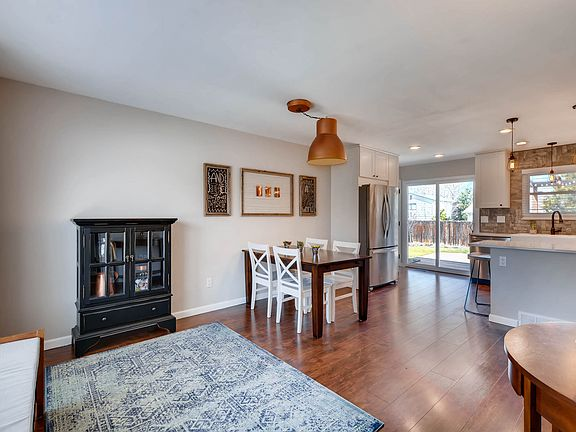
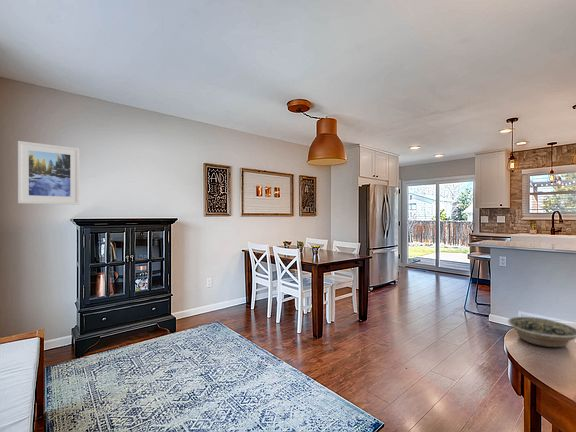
+ bowl [507,316,576,348]
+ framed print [17,140,81,205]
